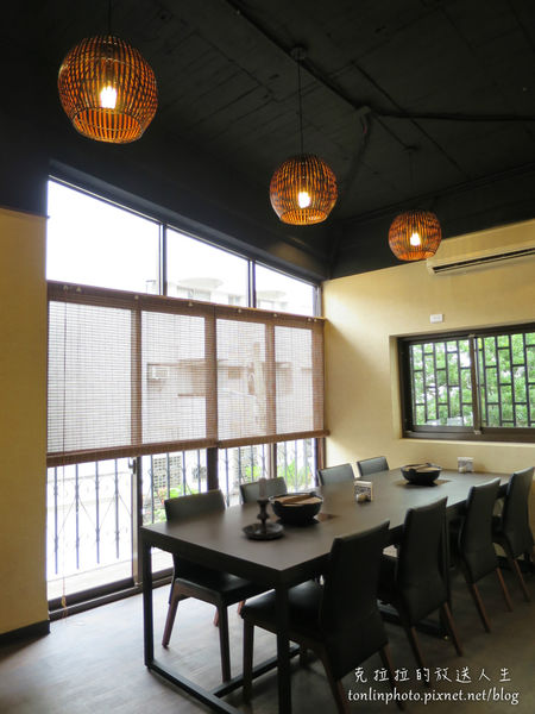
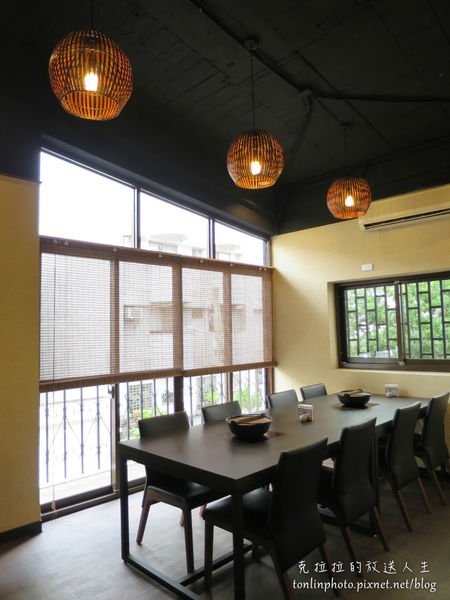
- candle holder [240,474,285,540]
